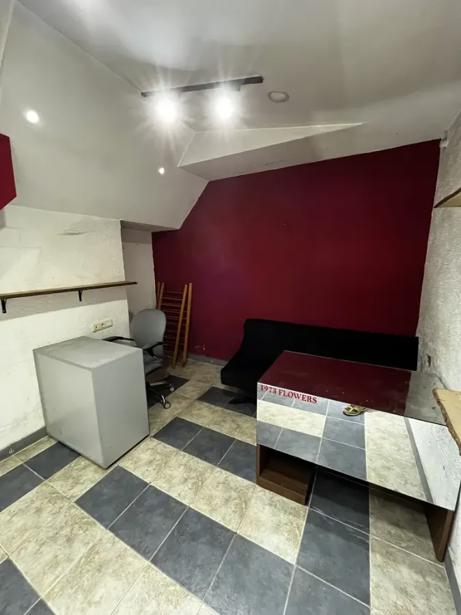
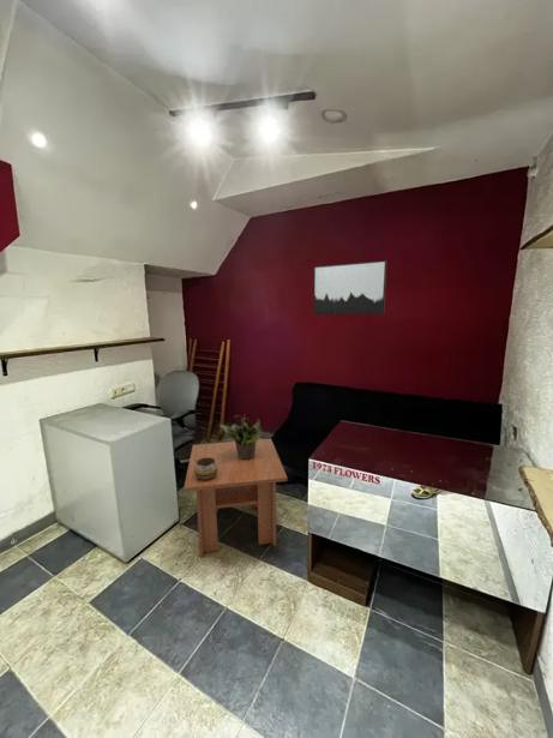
+ coffee table [182,438,288,558]
+ wall art [313,259,387,316]
+ decorative bowl [194,457,218,480]
+ potted plant [220,415,263,458]
